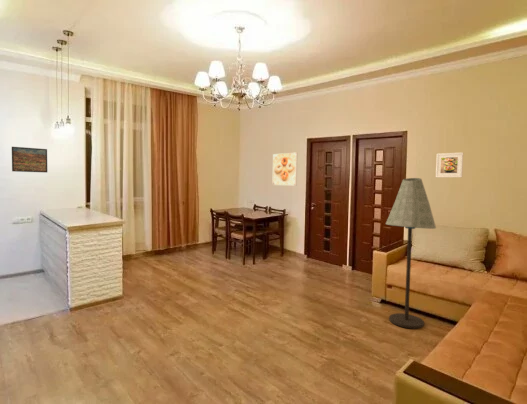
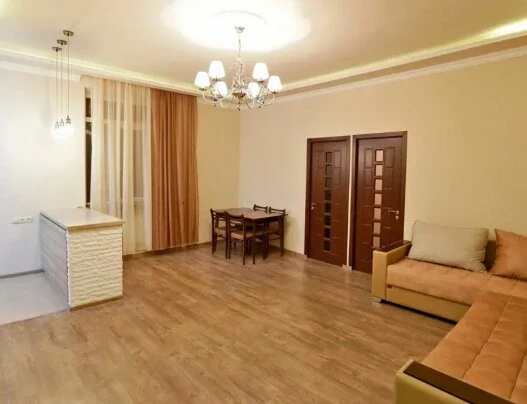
- floor lamp [385,177,437,329]
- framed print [271,152,298,186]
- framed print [435,151,464,178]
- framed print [11,146,48,173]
